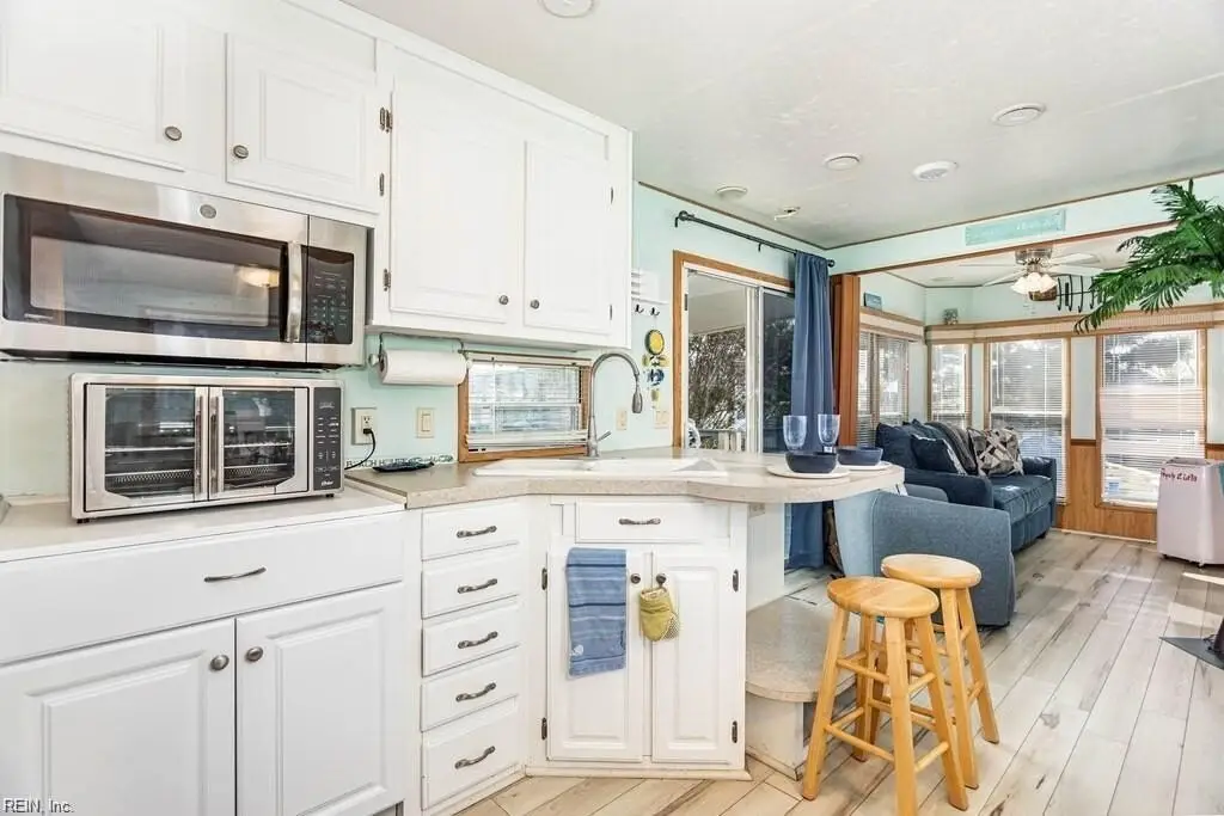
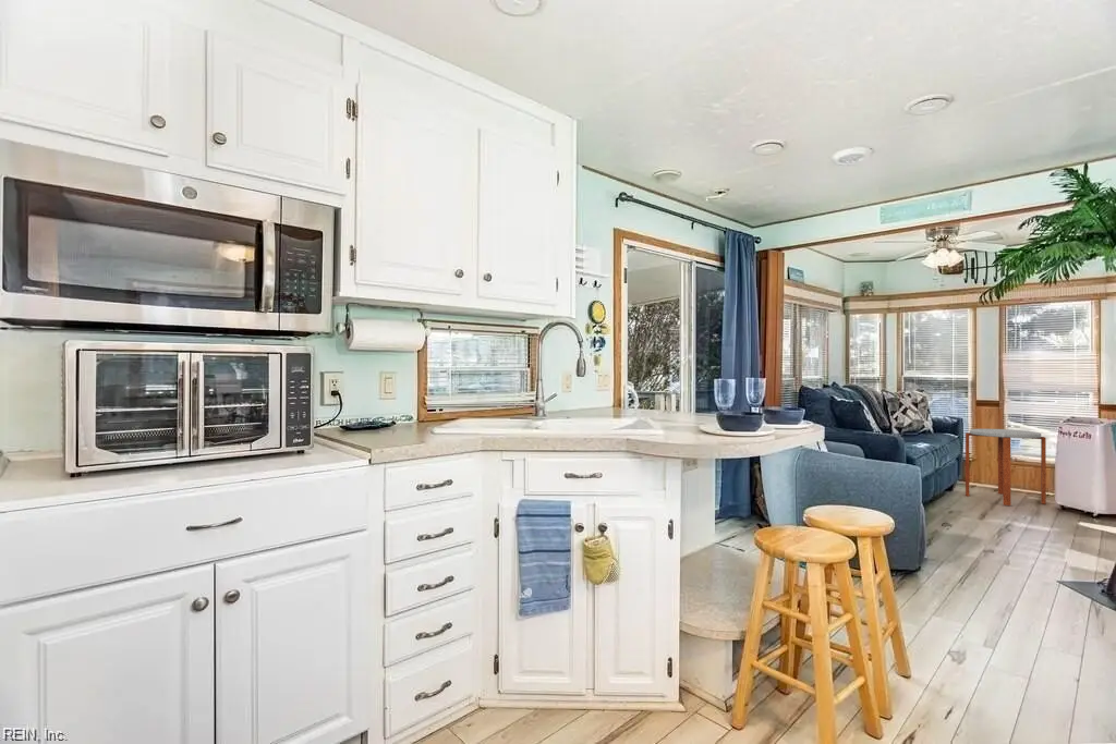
+ side table [965,428,1047,507]
